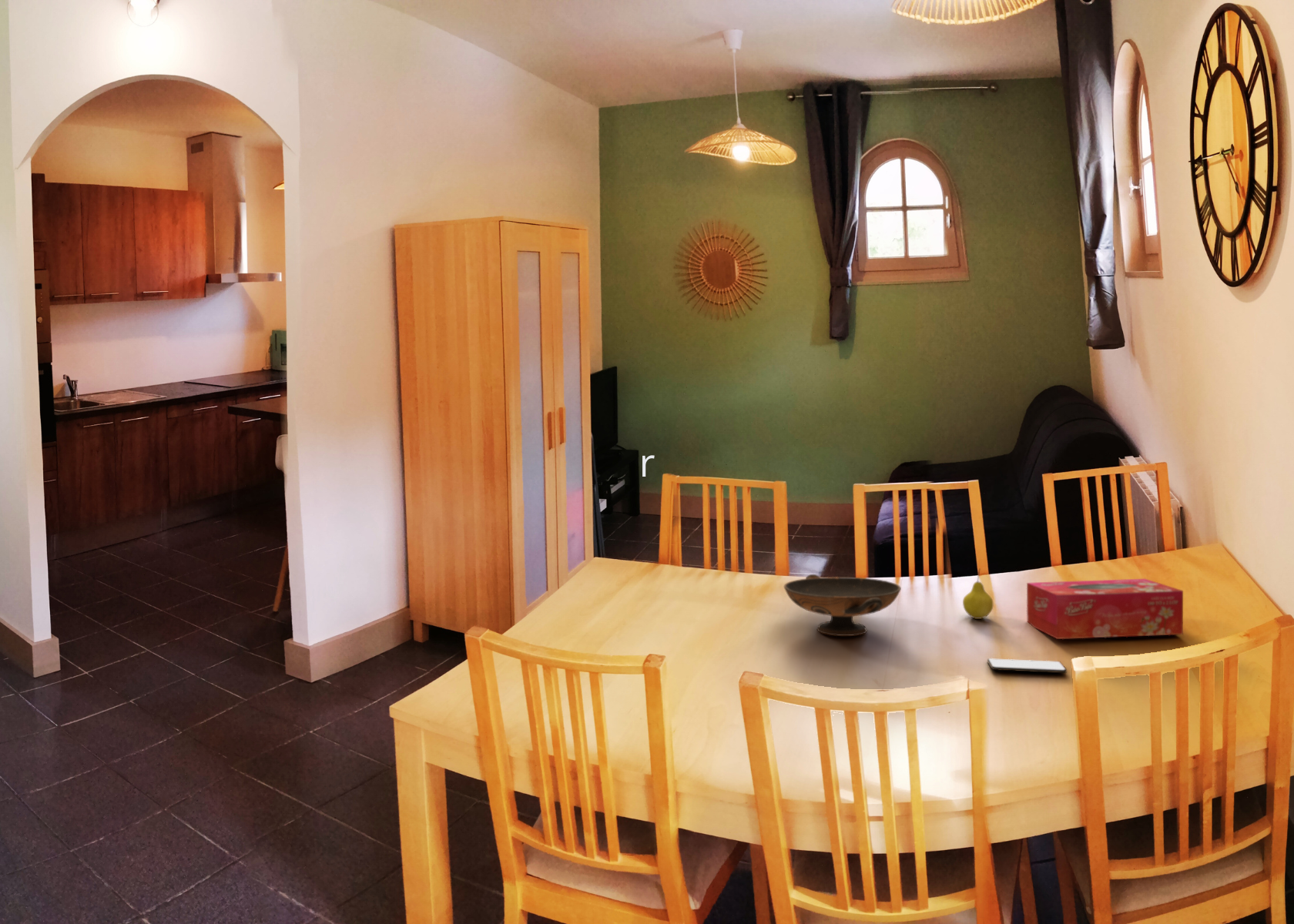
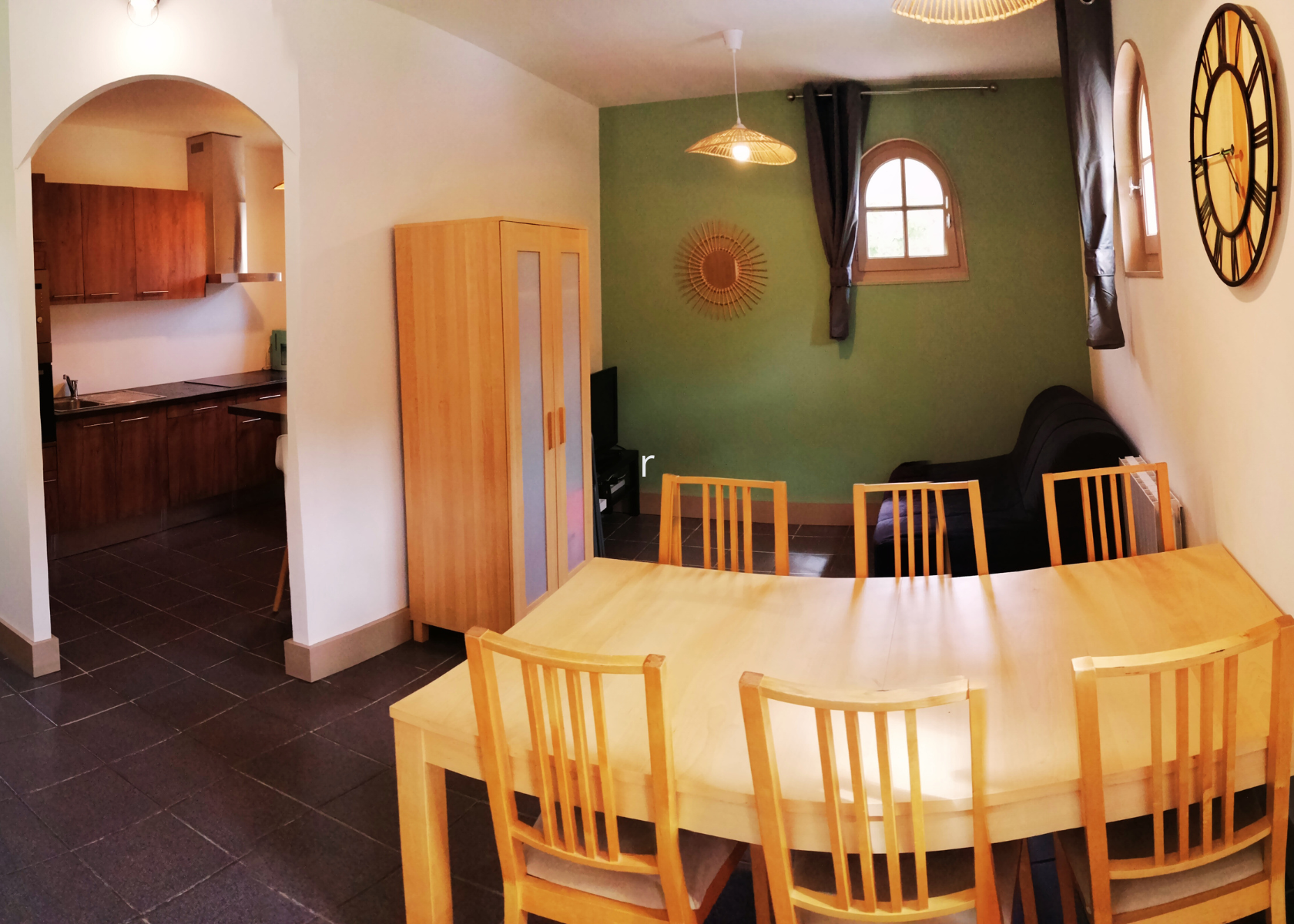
- tissue box [1026,578,1184,640]
- decorative bowl [783,574,902,637]
- fruit [962,568,994,620]
- smartphone [987,658,1068,674]
